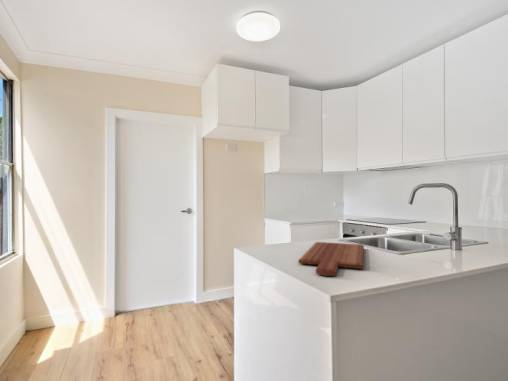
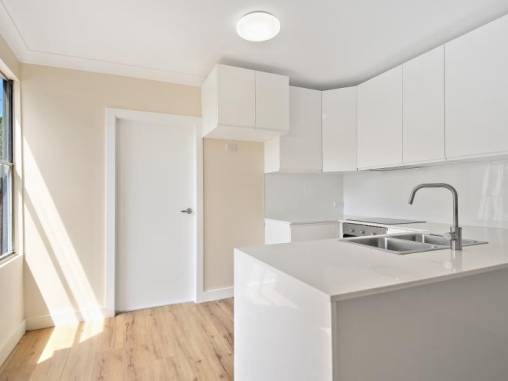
- cutting board [297,241,365,277]
